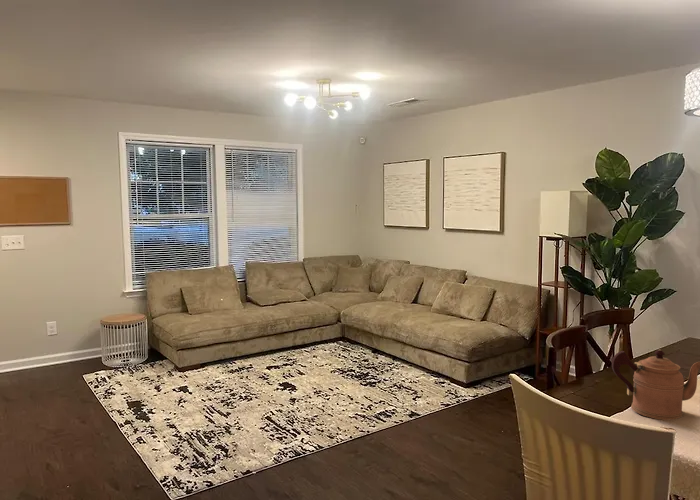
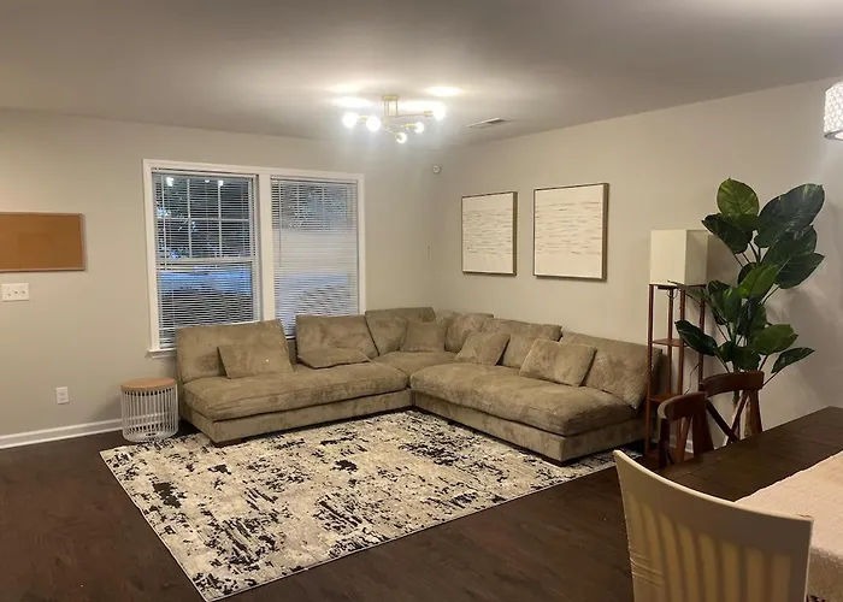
- coffeepot [611,348,700,421]
